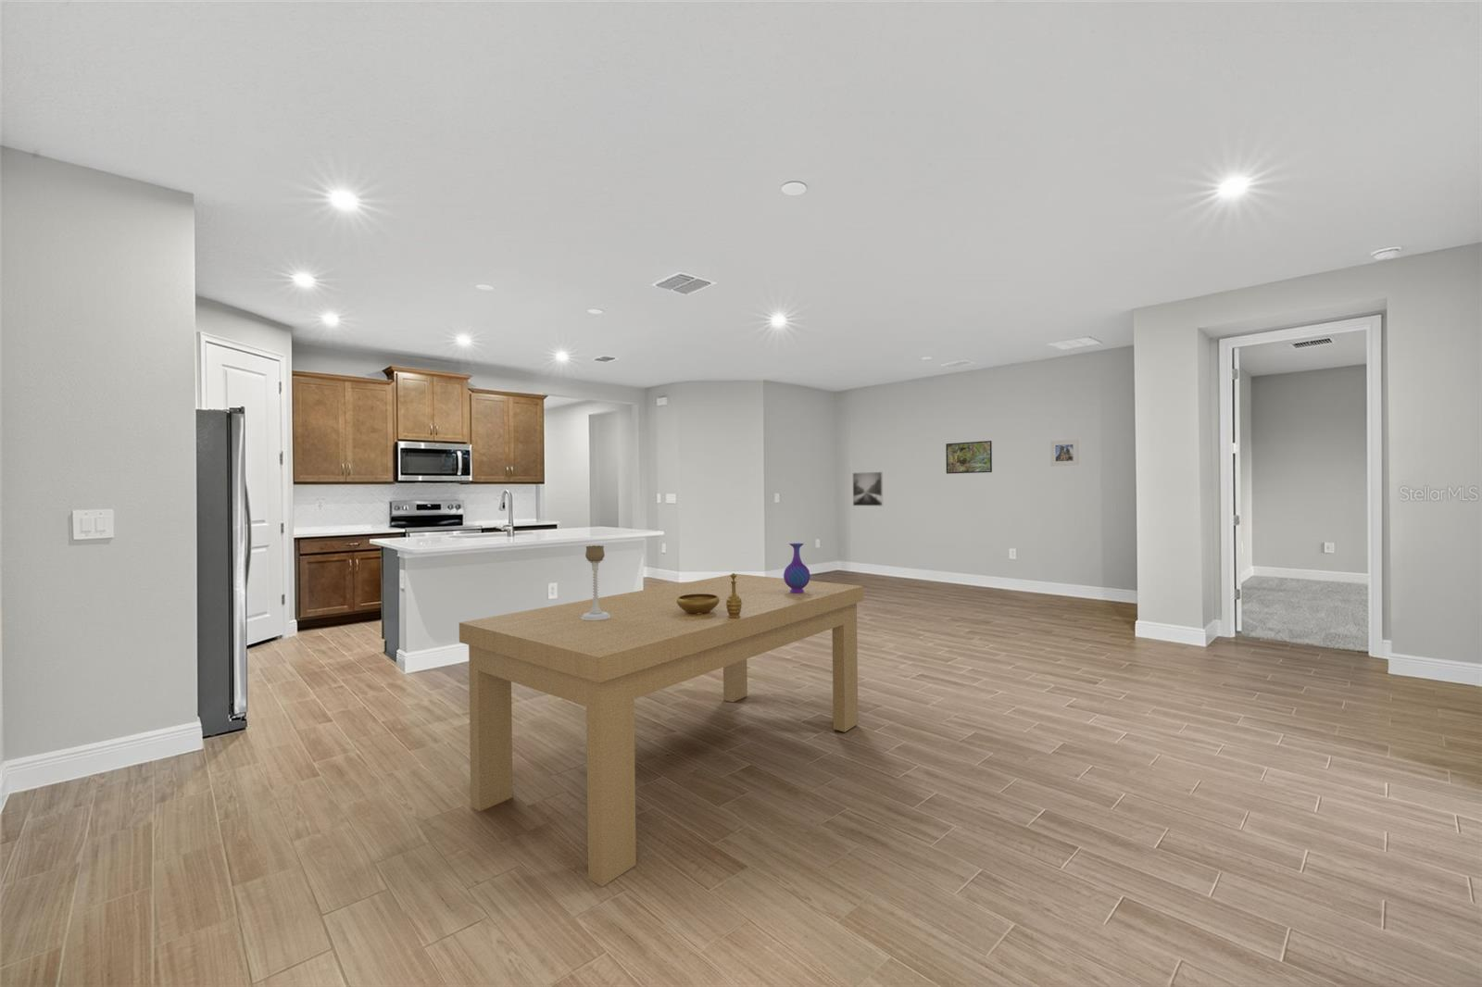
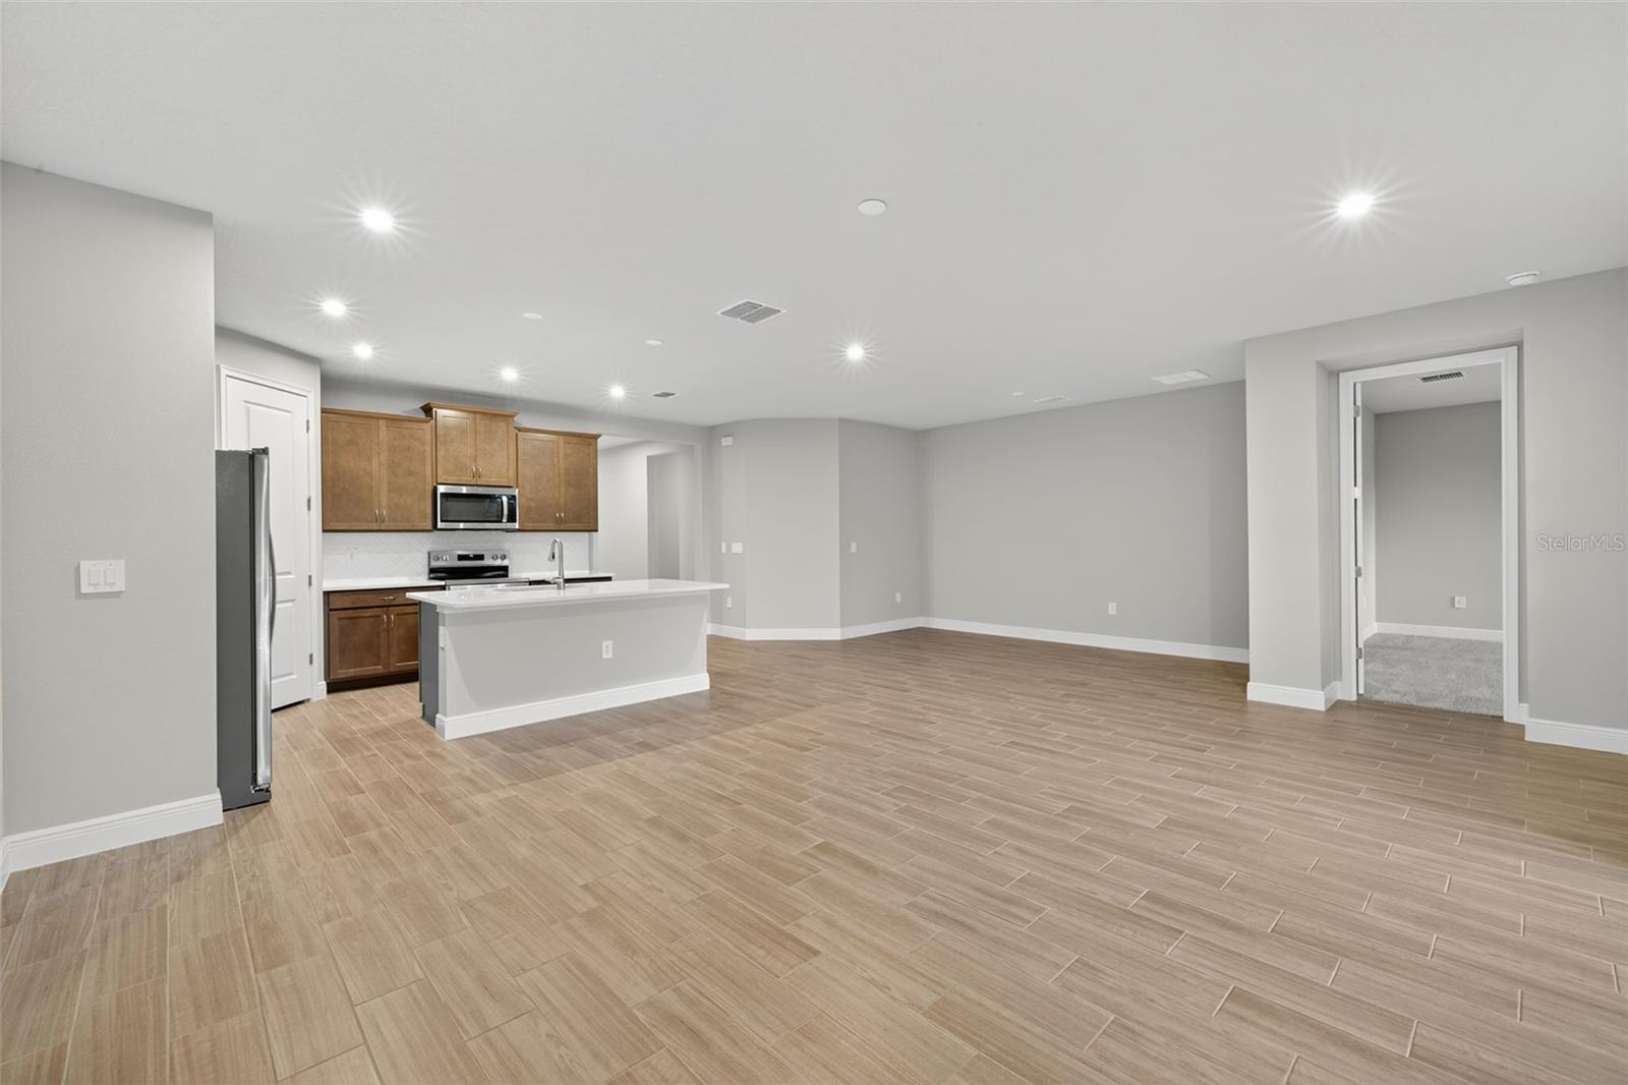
- decorative bowl [677,572,742,618]
- dining table [458,573,864,887]
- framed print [852,471,884,507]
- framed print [944,440,993,475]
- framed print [1049,438,1080,467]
- vase [782,543,811,594]
- candle holder [581,544,610,621]
